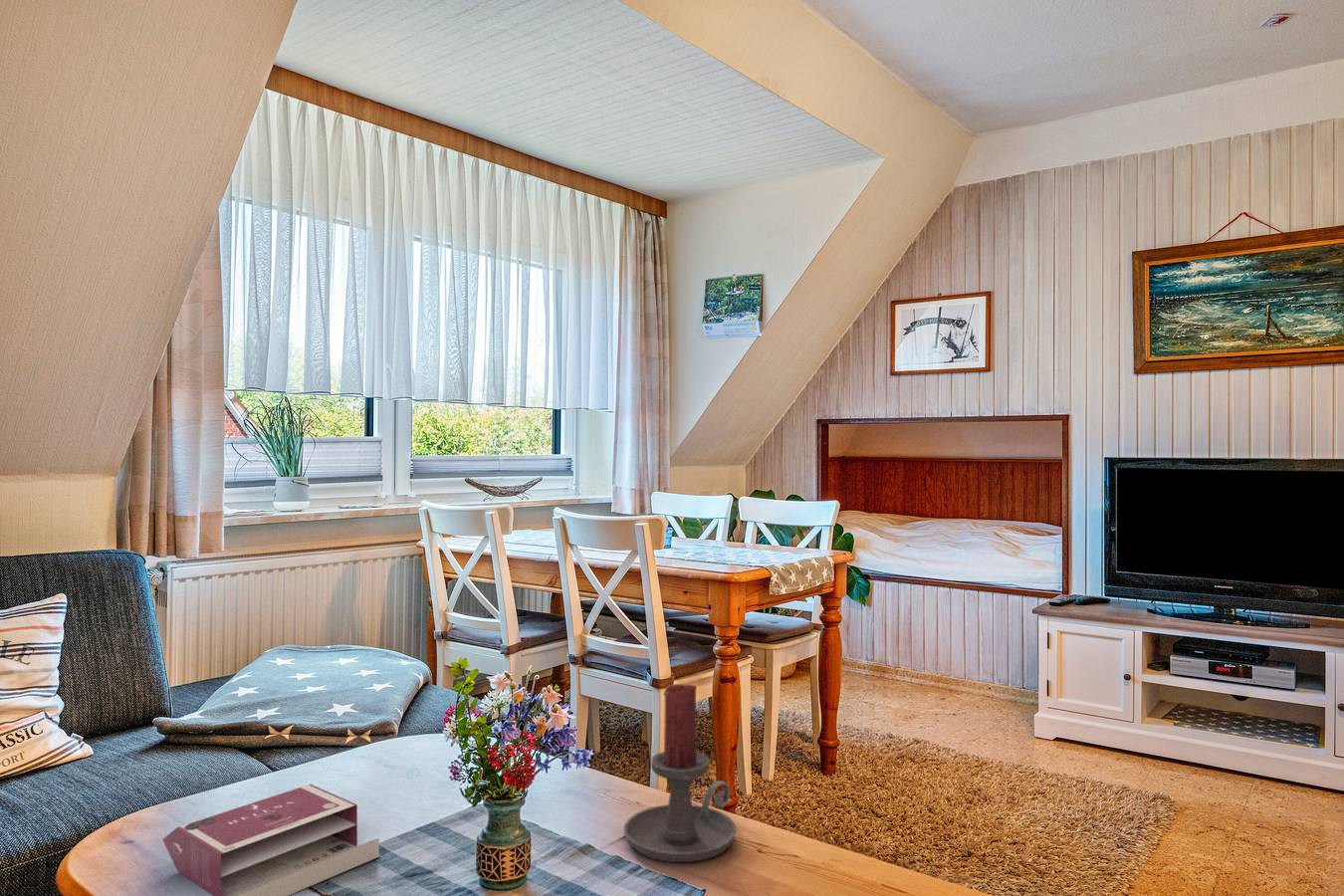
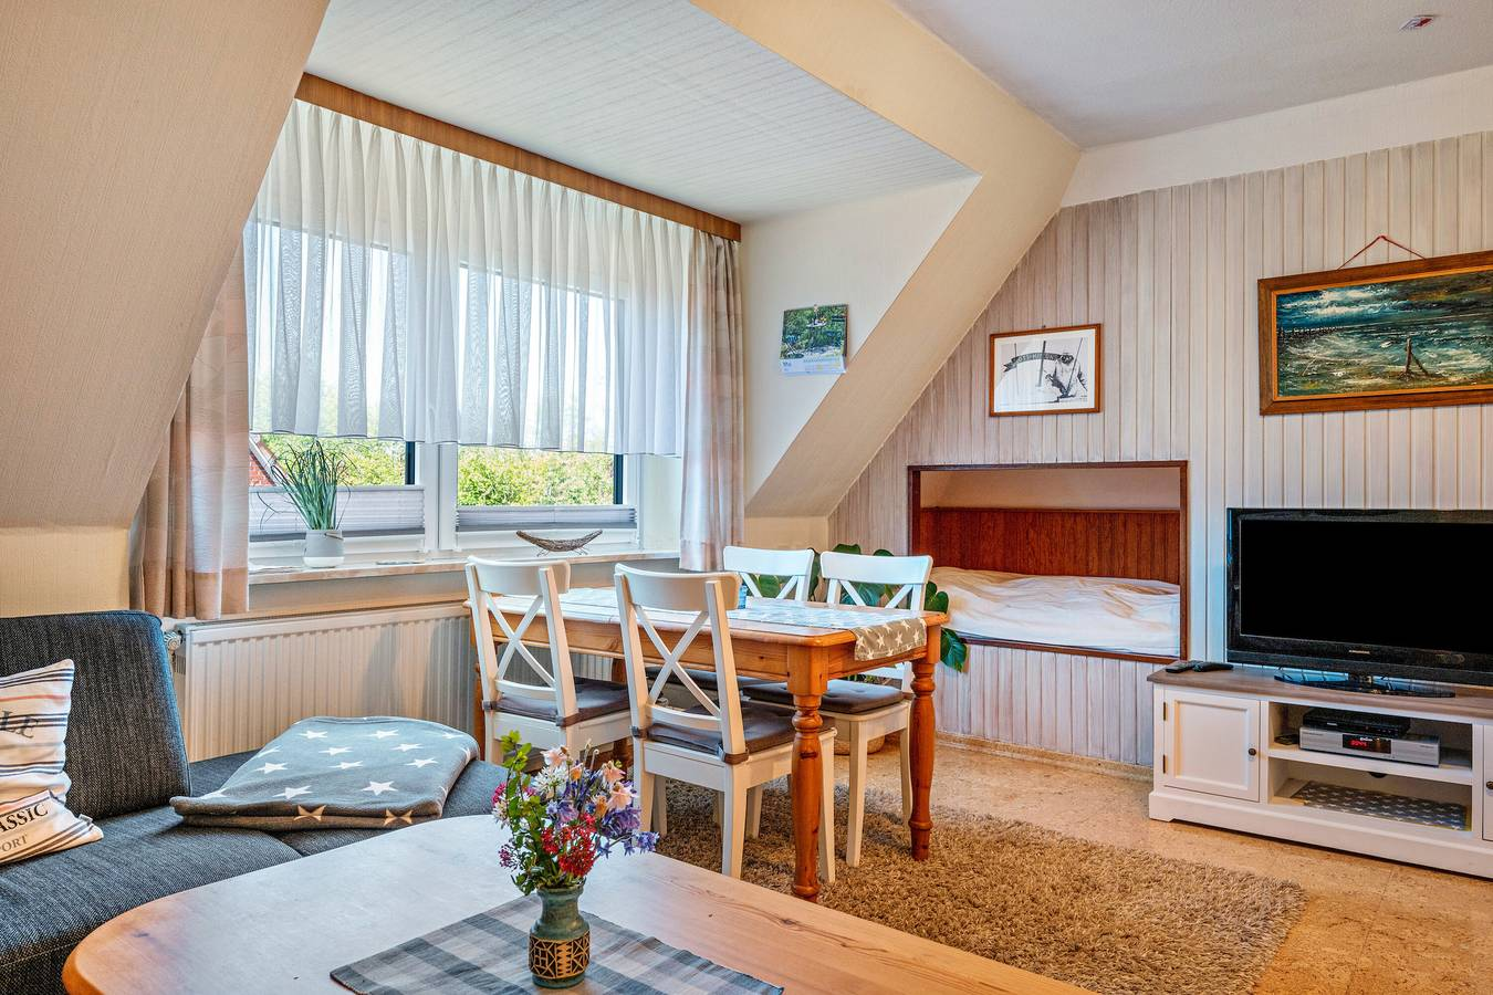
- candle holder [623,683,738,863]
- book [161,784,380,896]
